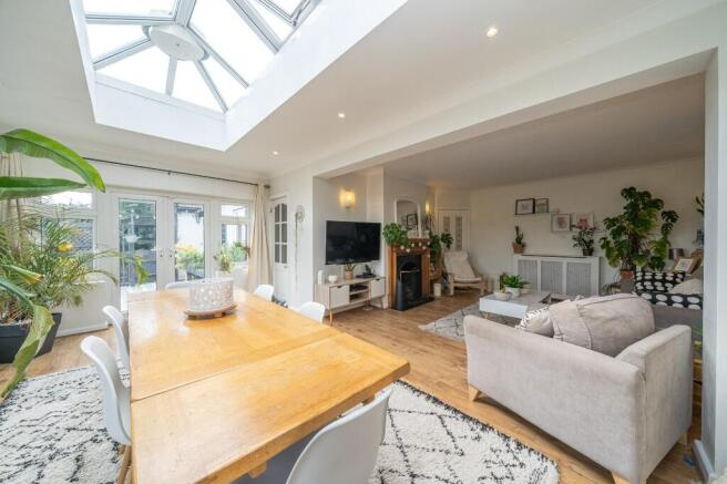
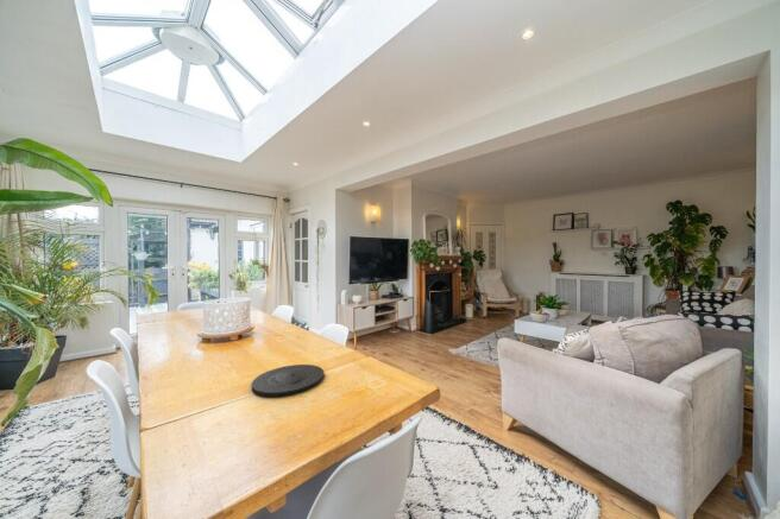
+ plate [251,363,325,398]
